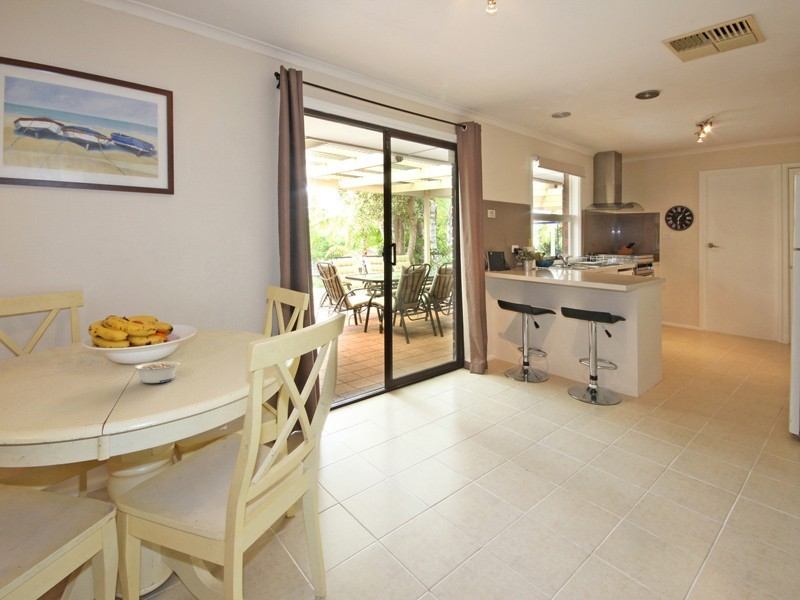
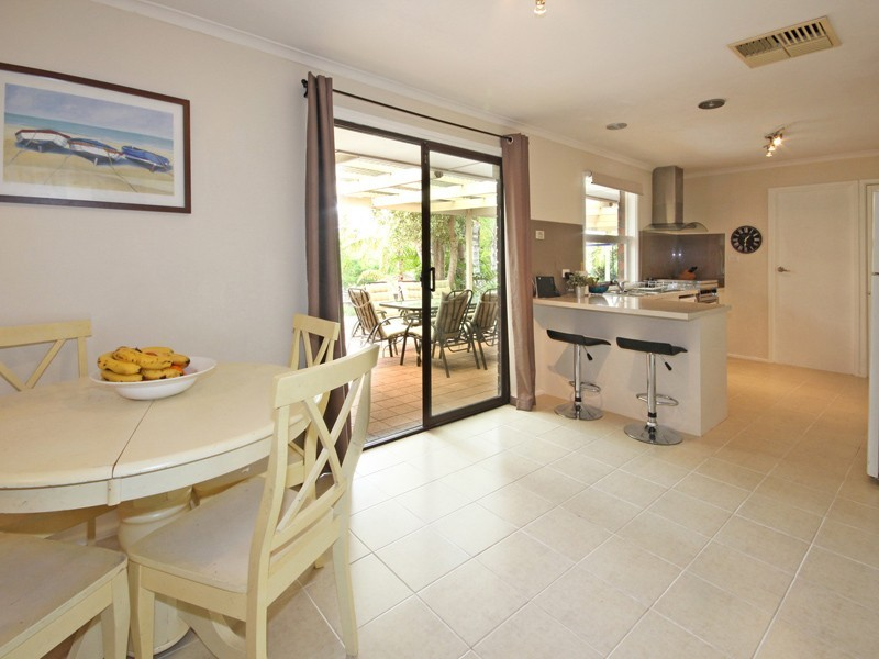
- legume [133,361,181,384]
